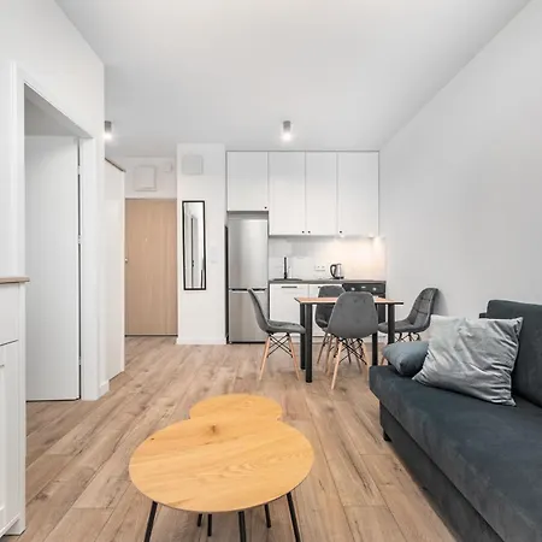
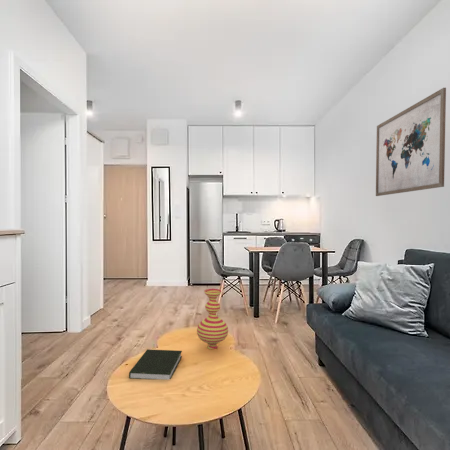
+ wall art [375,87,447,197]
+ vase [196,288,229,350]
+ book [128,348,183,381]
